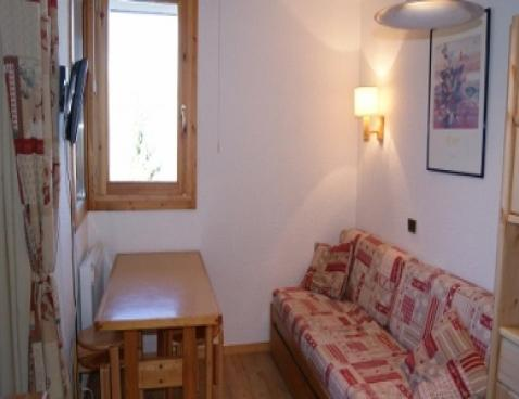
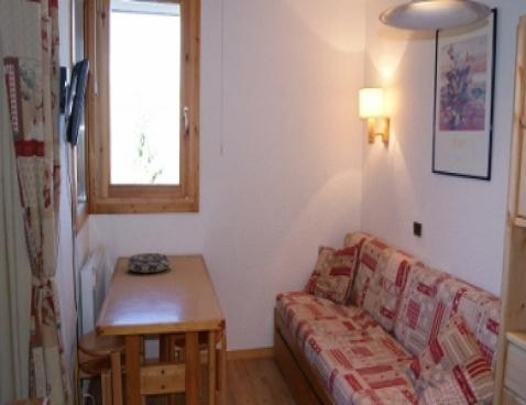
+ decorative bowl [127,252,172,274]
